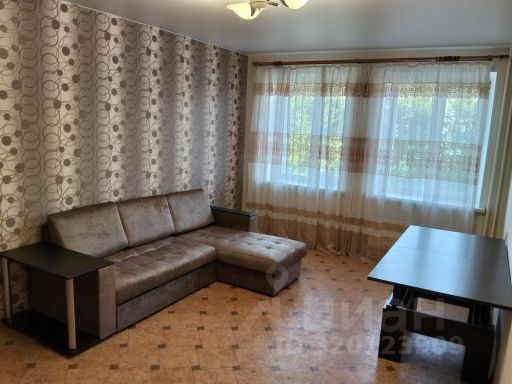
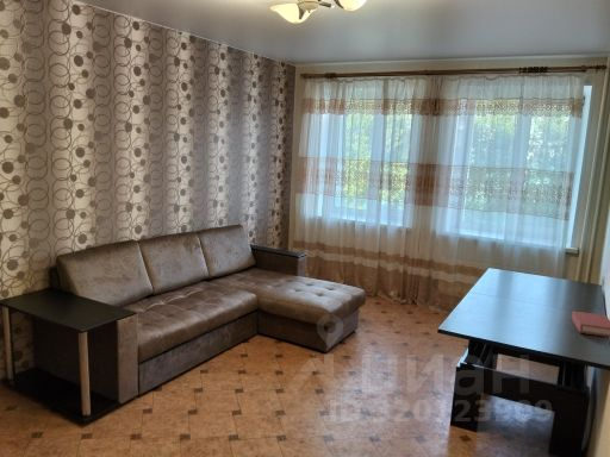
+ book [571,309,610,338]
